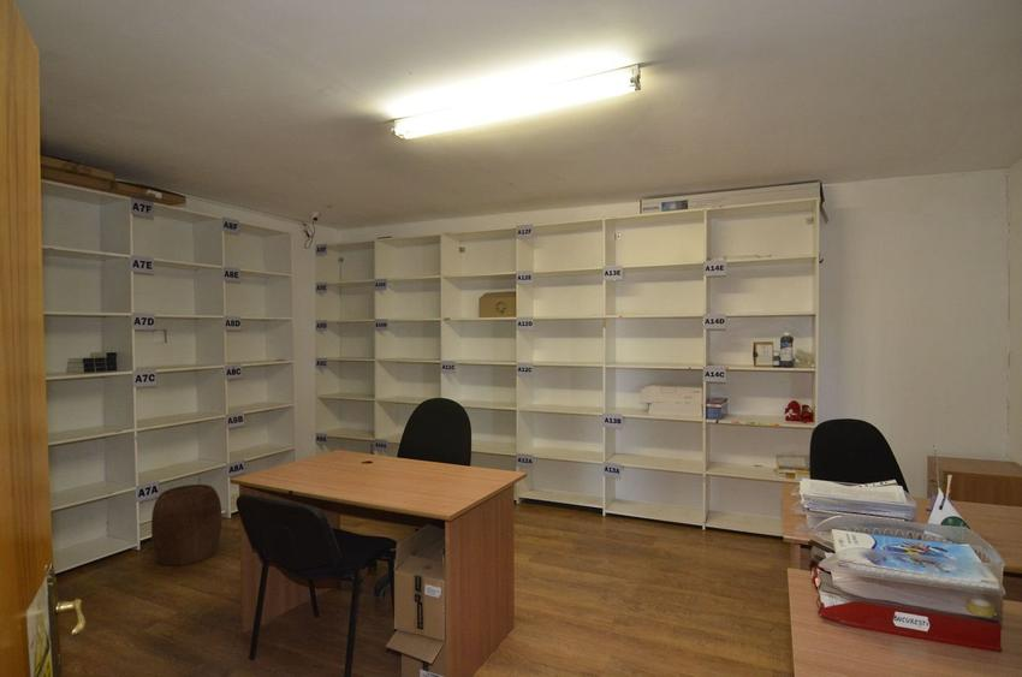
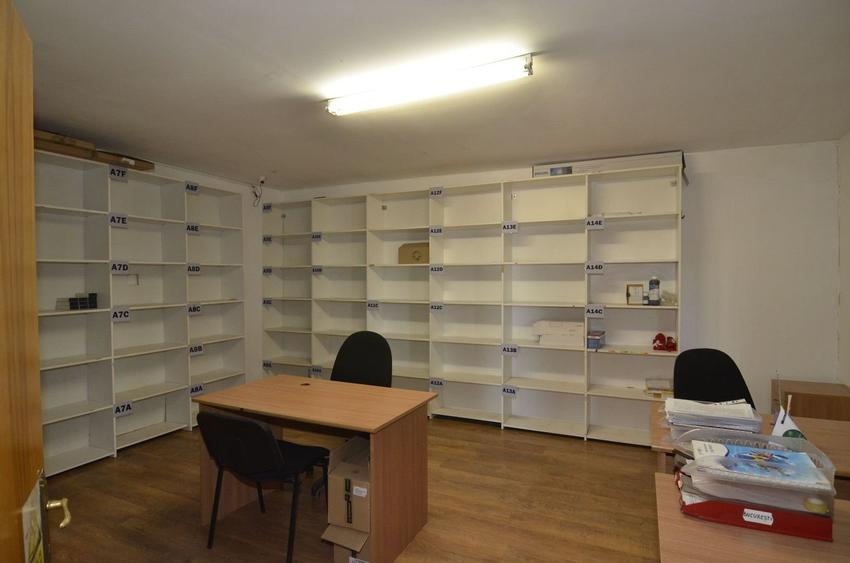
- stool [150,483,224,566]
